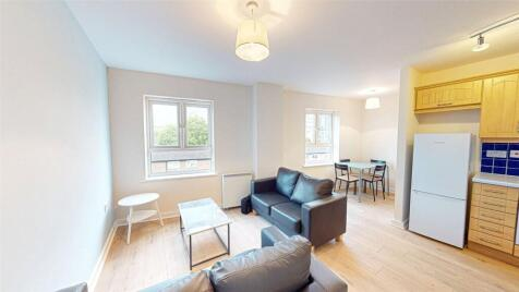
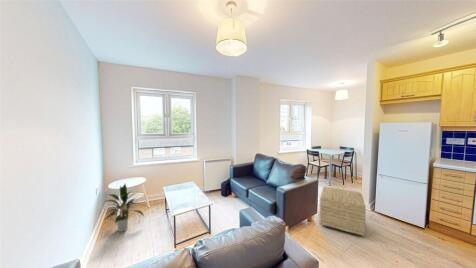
+ ottoman [318,186,367,237]
+ indoor plant [103,183,145,233]
